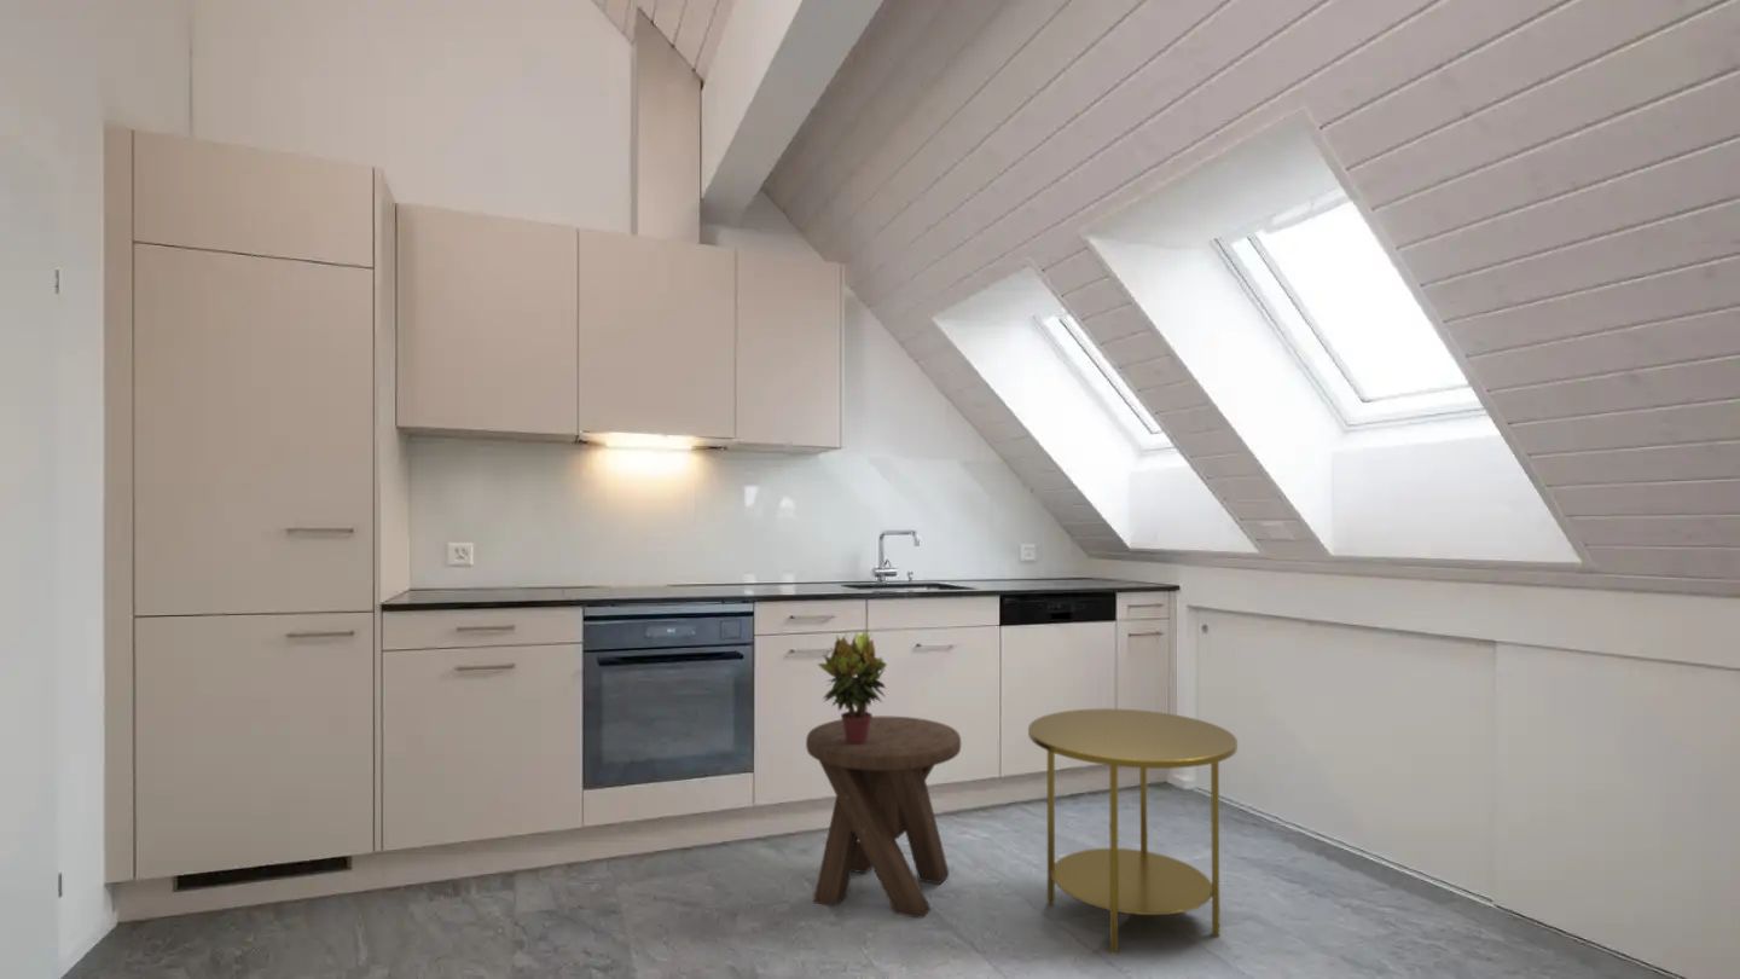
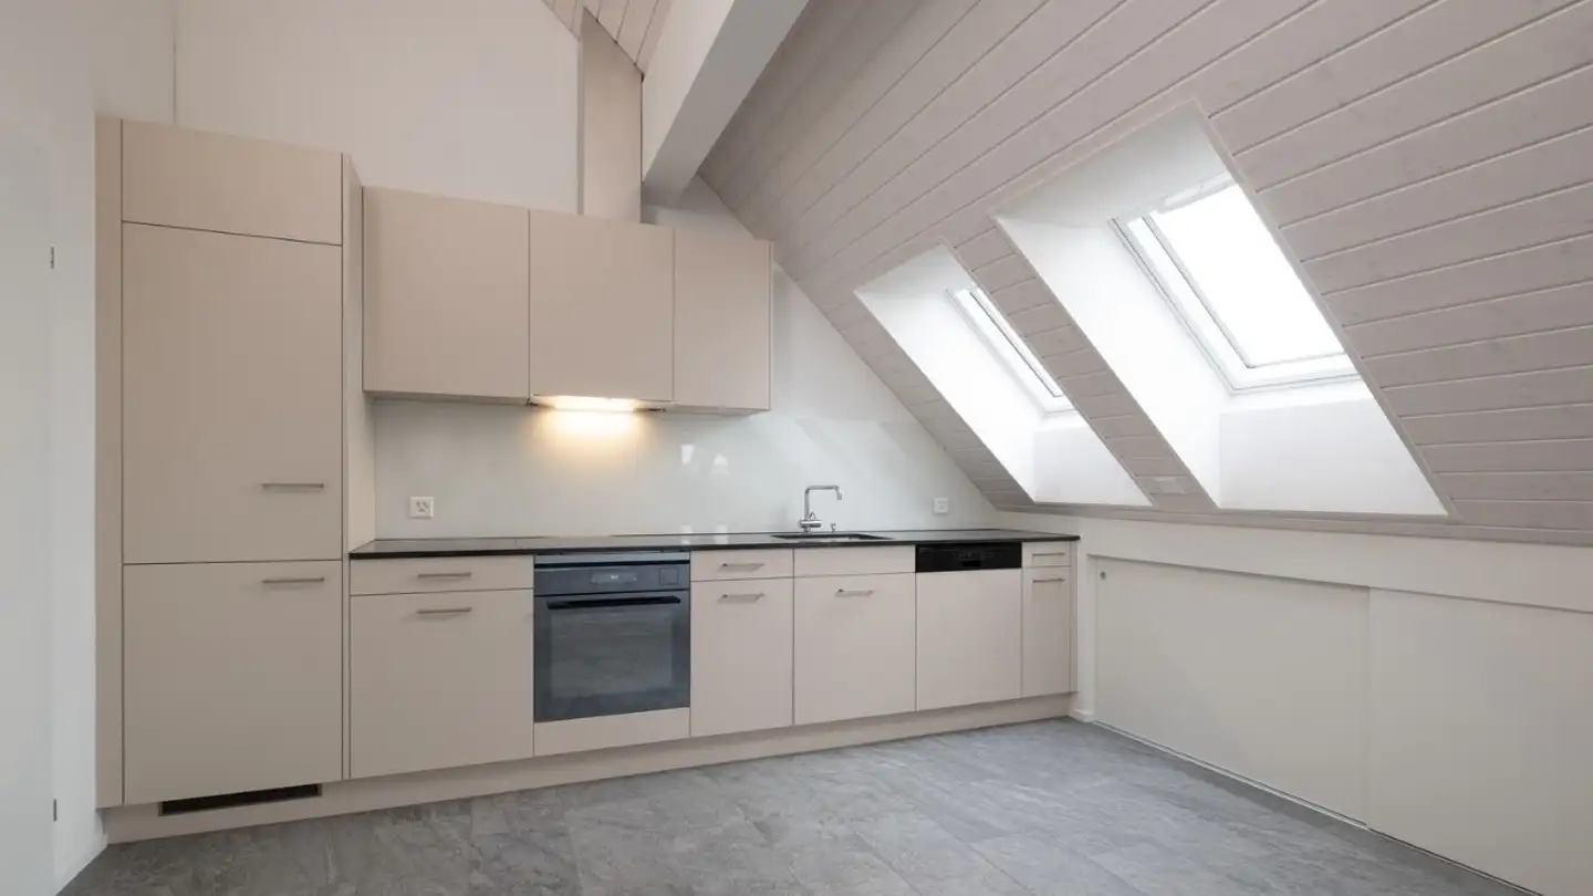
- music stool [805,716,962,920]
- side table [1027,707,1239,955]
- potted plant [817,628,888,745]
